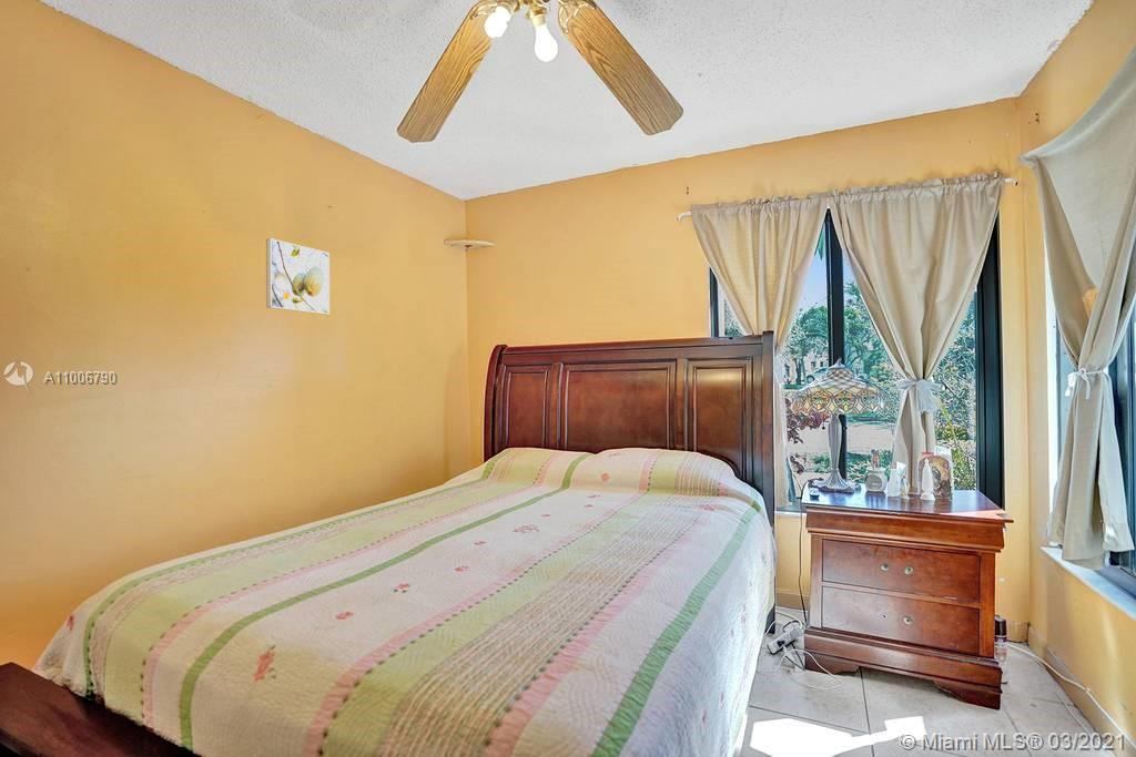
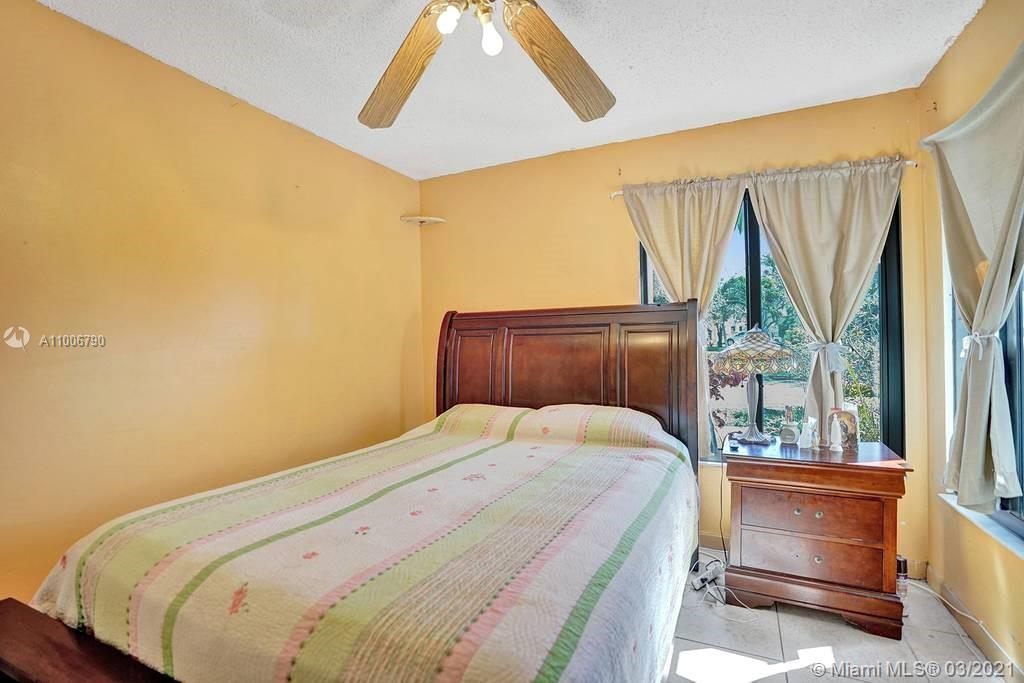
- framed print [265,237,331,316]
